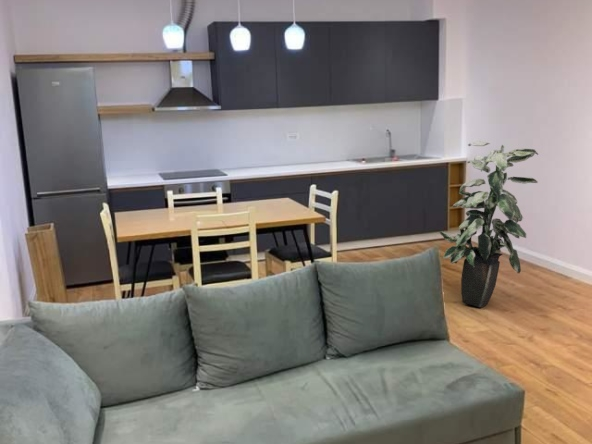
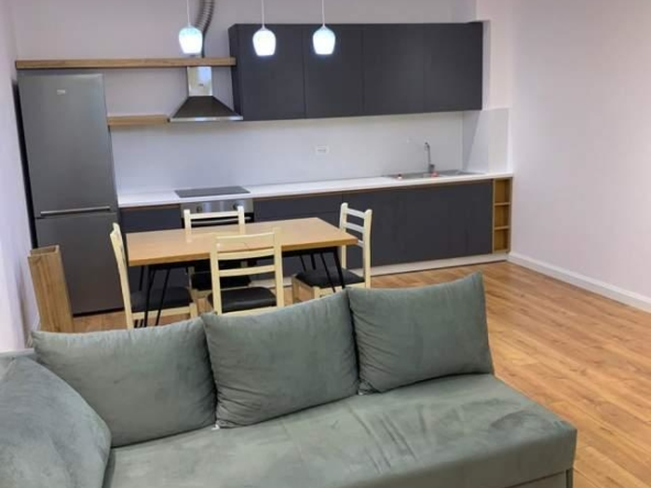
- indoor plant [439,140,539,309]
